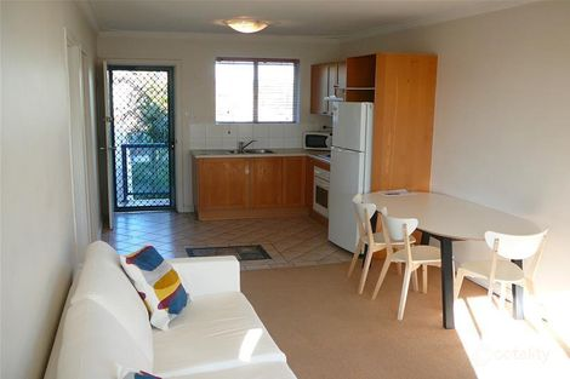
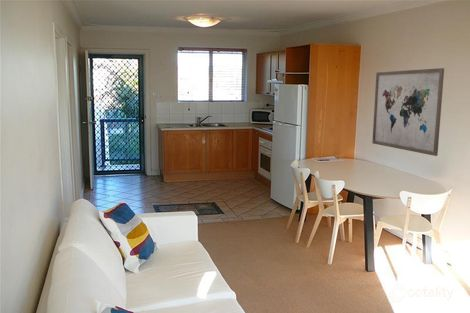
+ wall art [371,67,445,157]
